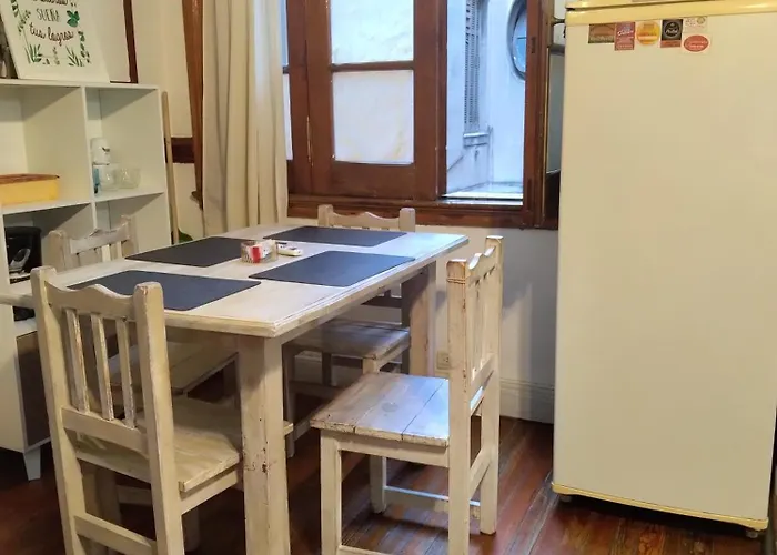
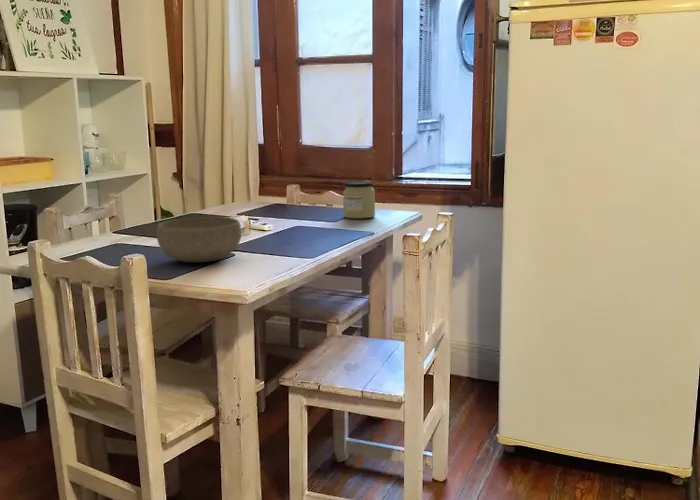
+ jar [342,181,376,220]
+ bowl [155,216,242,263]
